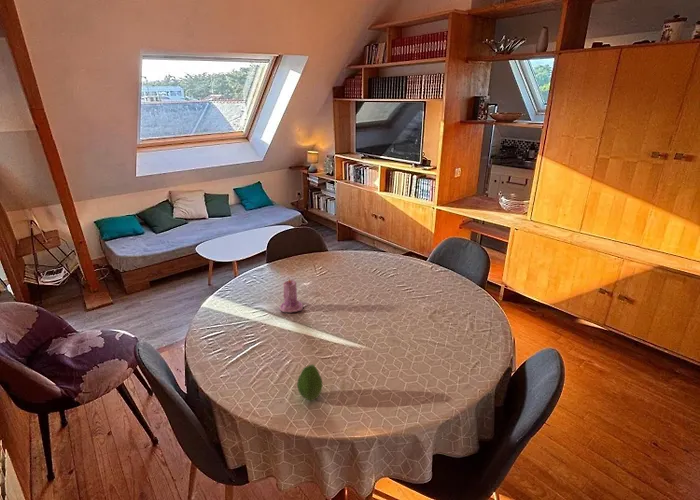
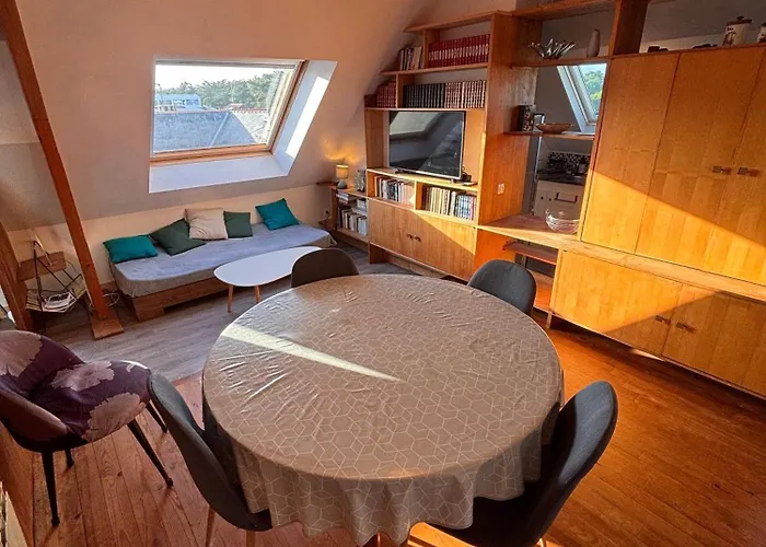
- fruit [296,363,324,402]
- candle [279,276,304,313]
